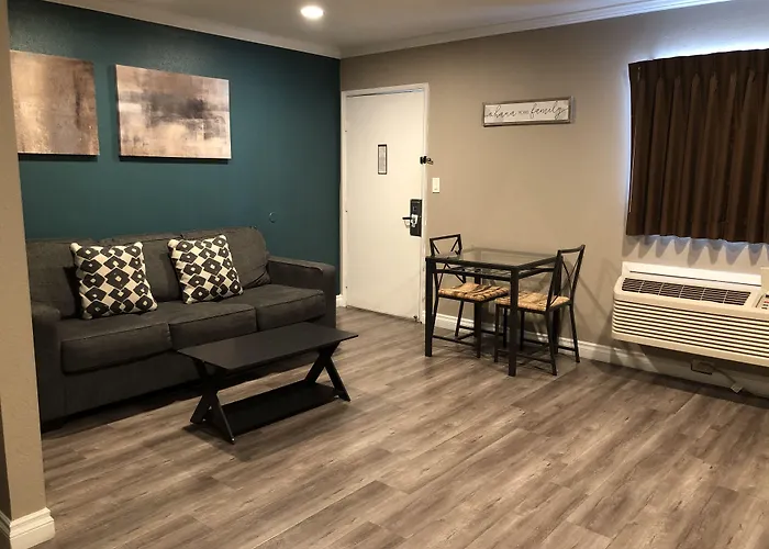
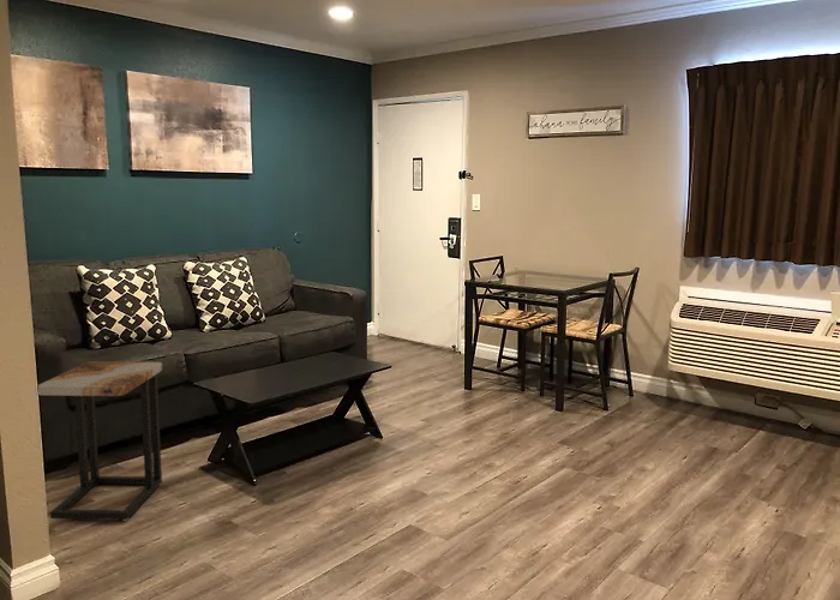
+ side table [37,360,163,522]
